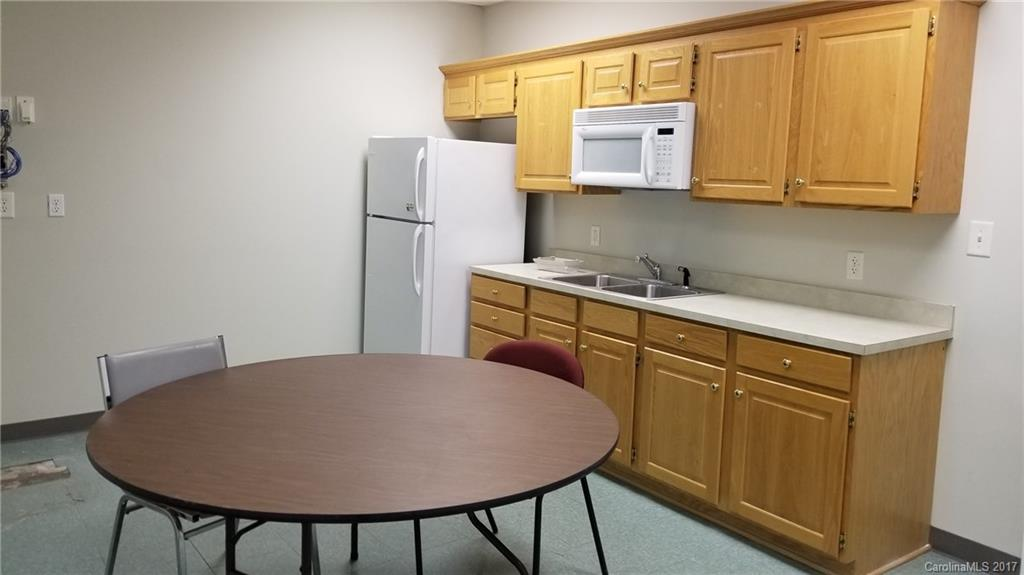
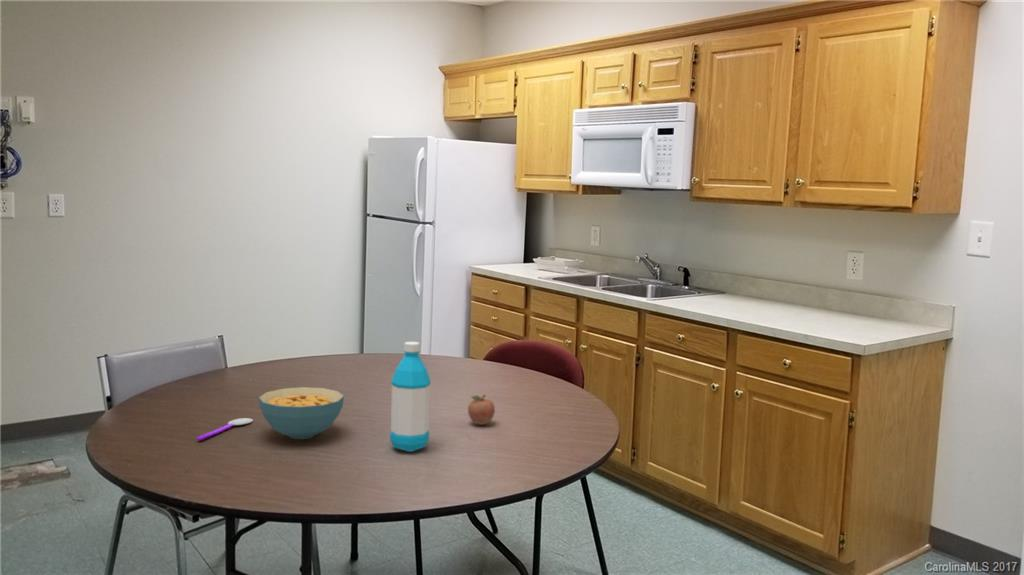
+ water bottle [389,341,432,453]
+ cereal bowl [258,386,345,440]
+ spoon [196,417,254,441]
+ fruit [467,393,496,426]
